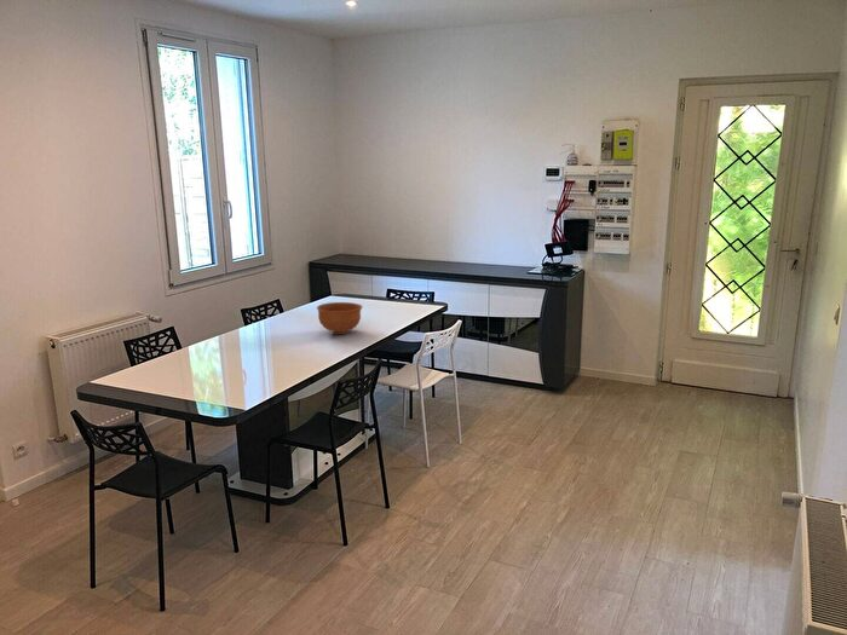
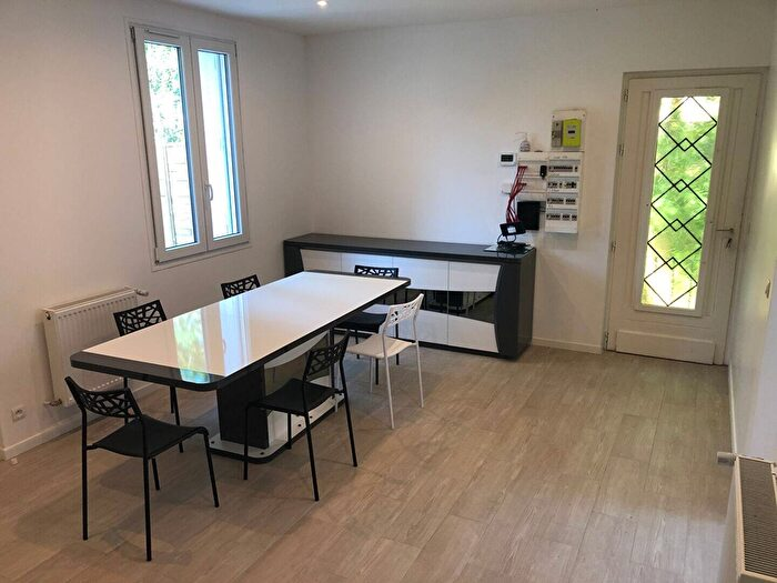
- bowl [316,301,363,335]
